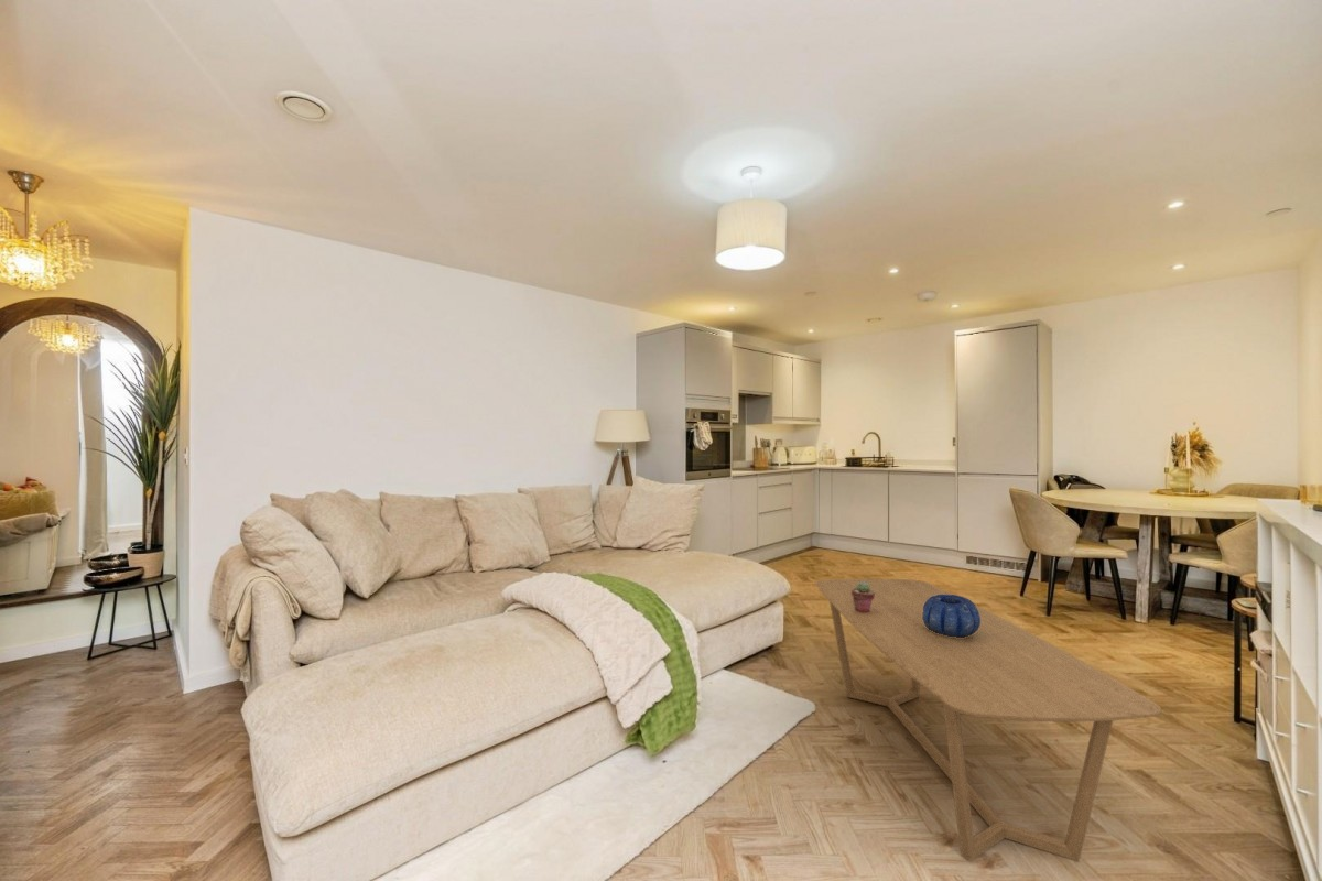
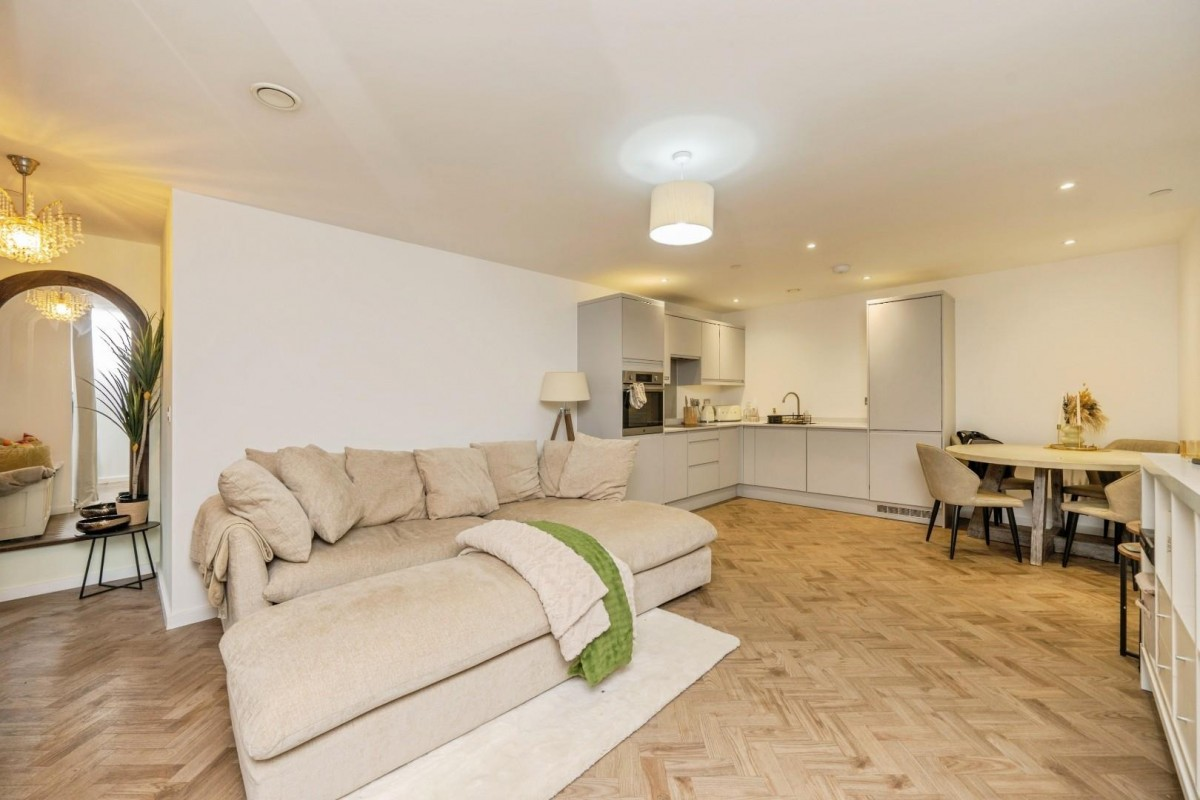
- coffee table [814,578,1162,862]
- potted succulent [852,583,875,612]
- decorative bowl [922,594,980,638]
